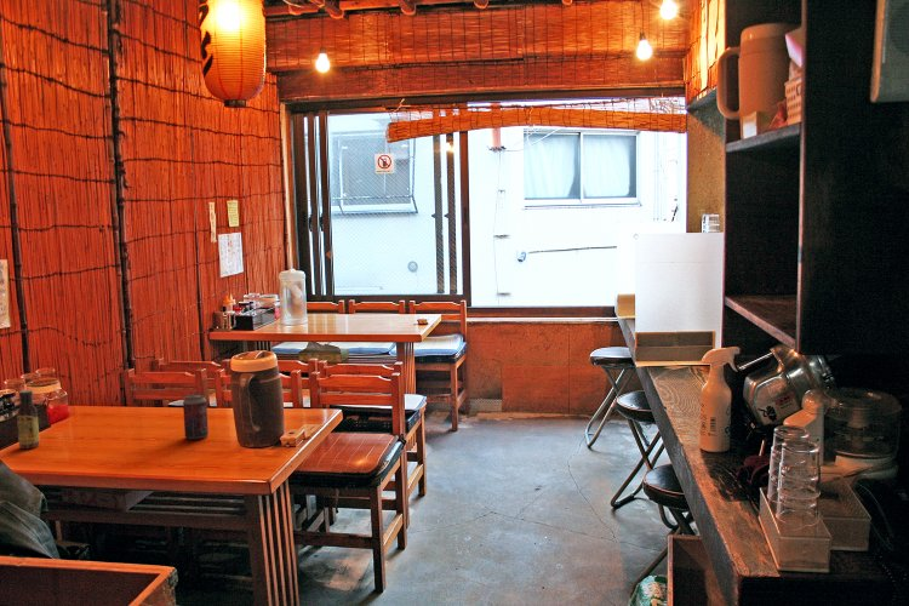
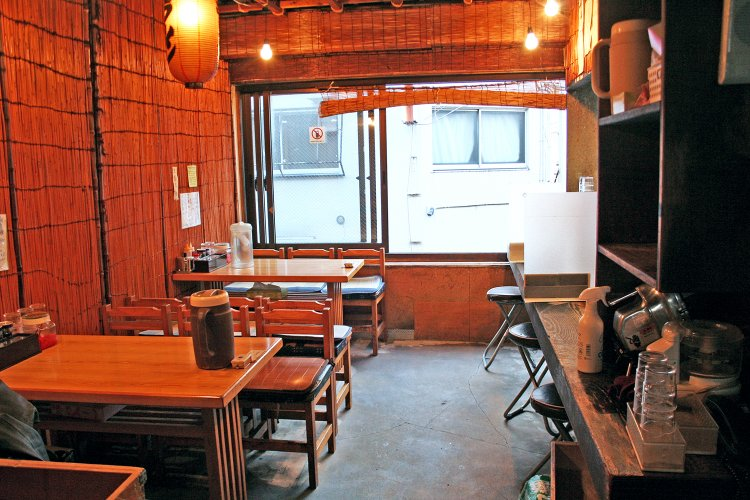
- sauce bottle [16,389,40,450]
- beverage can [182,393,210,440]
